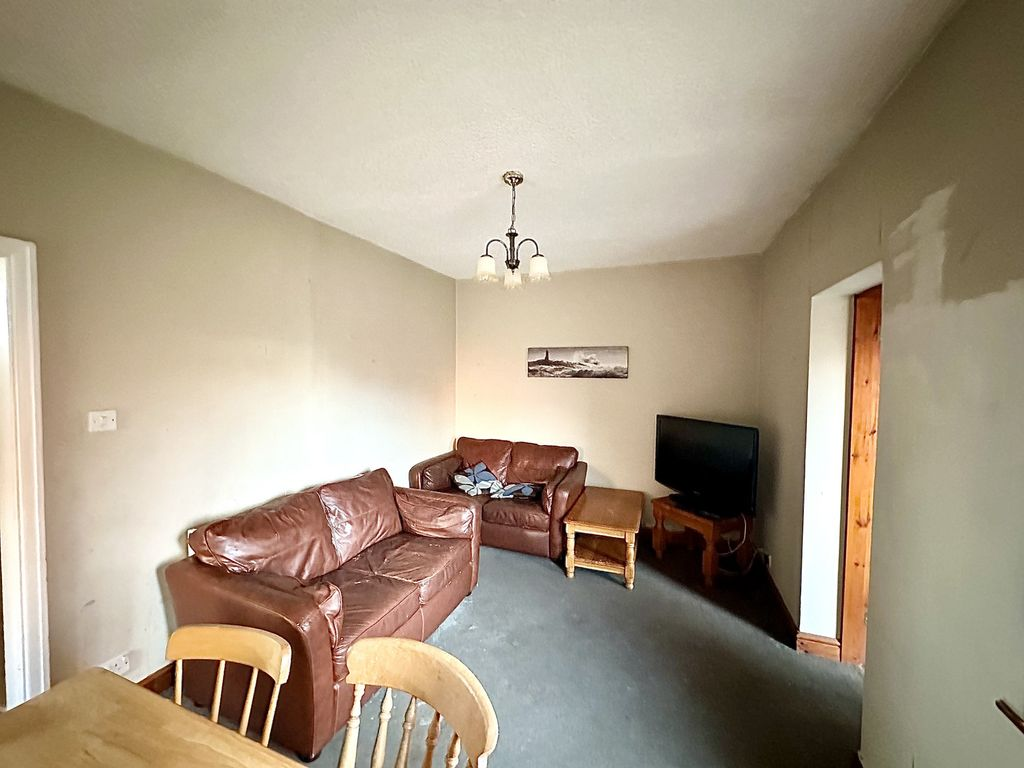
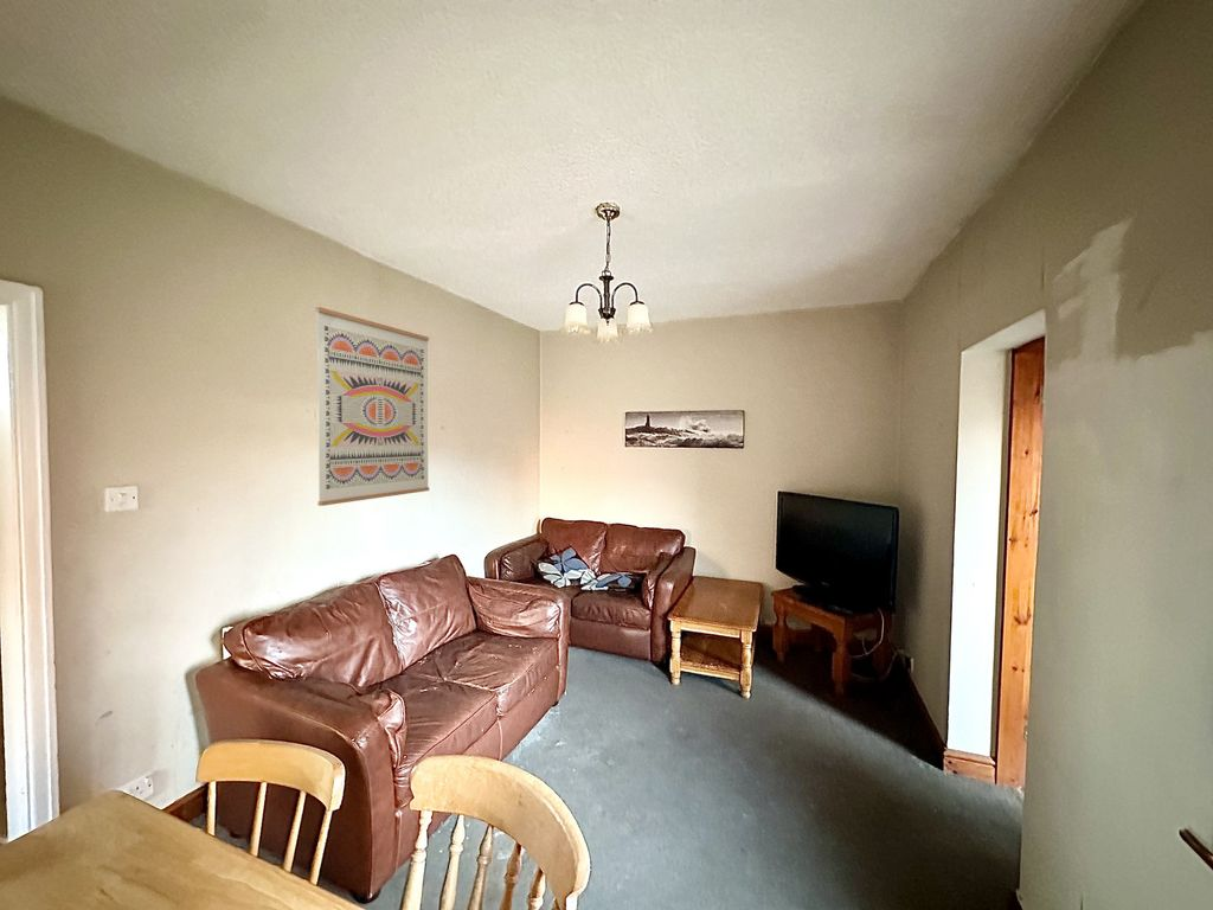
+ wall art [315,306,430,507]
